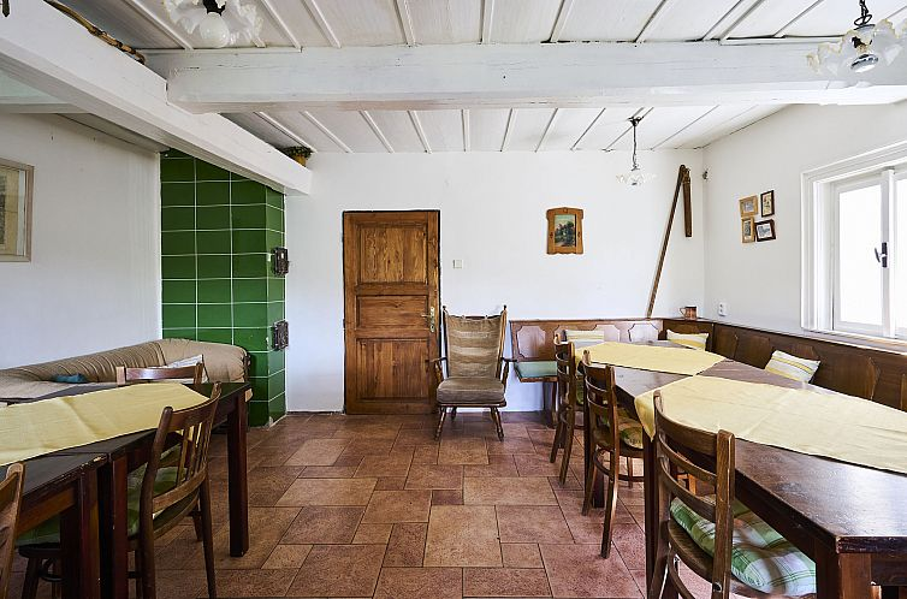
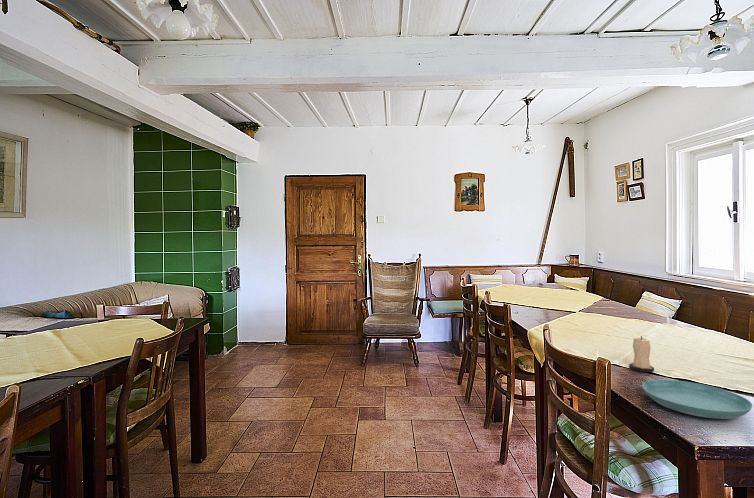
+ candle [628,335,655,373]
+ saucer [641,379,754,420]
